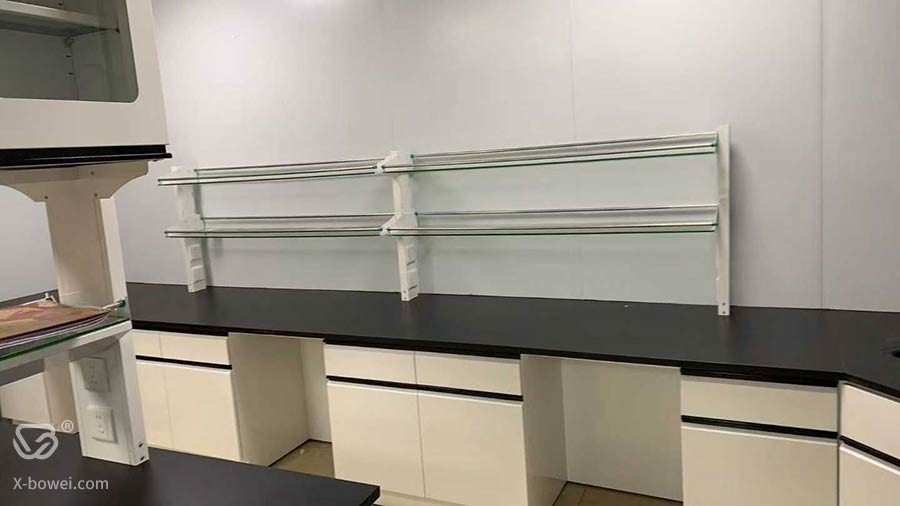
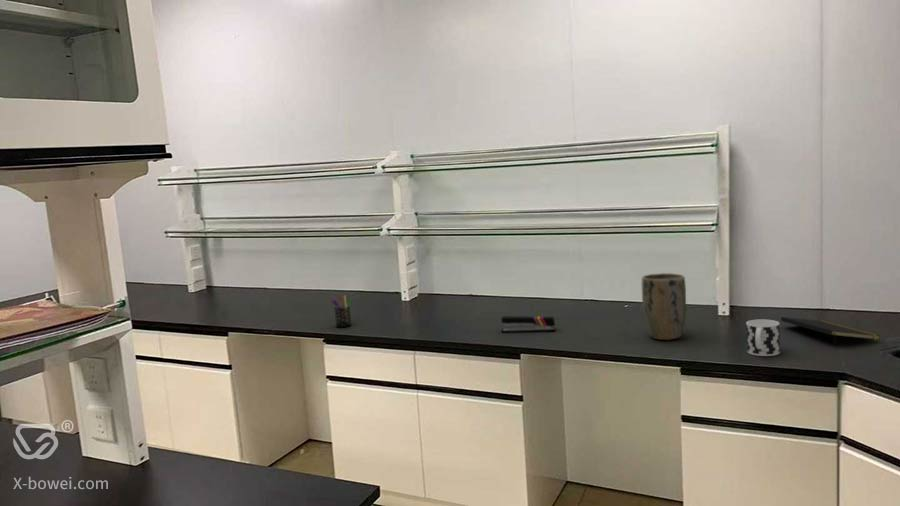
+ pen holder [330,294,354,328]
+ cup [745,319,781,357]
+ plant pot [641,272,687,341]
+ notepad [780,316,881,347]
+ stapler [500,315,556,333]
